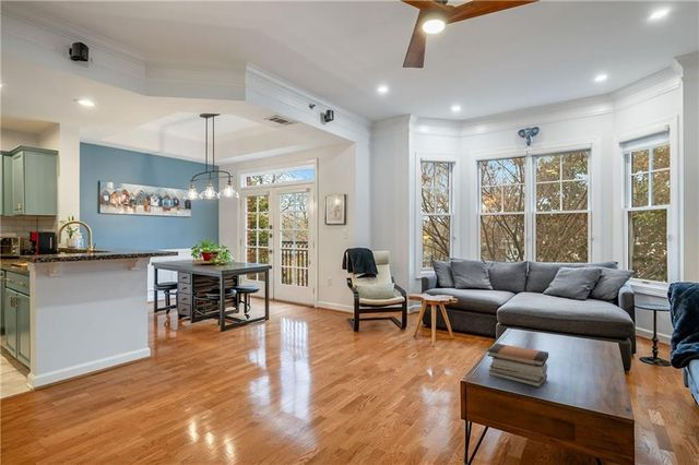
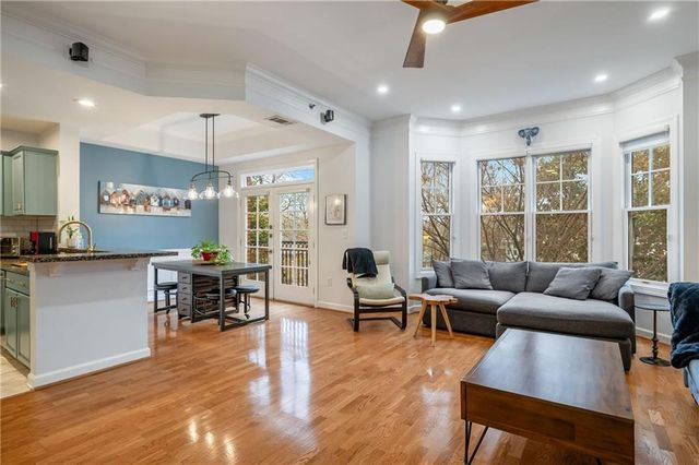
- book stack [486,343,549,389]
